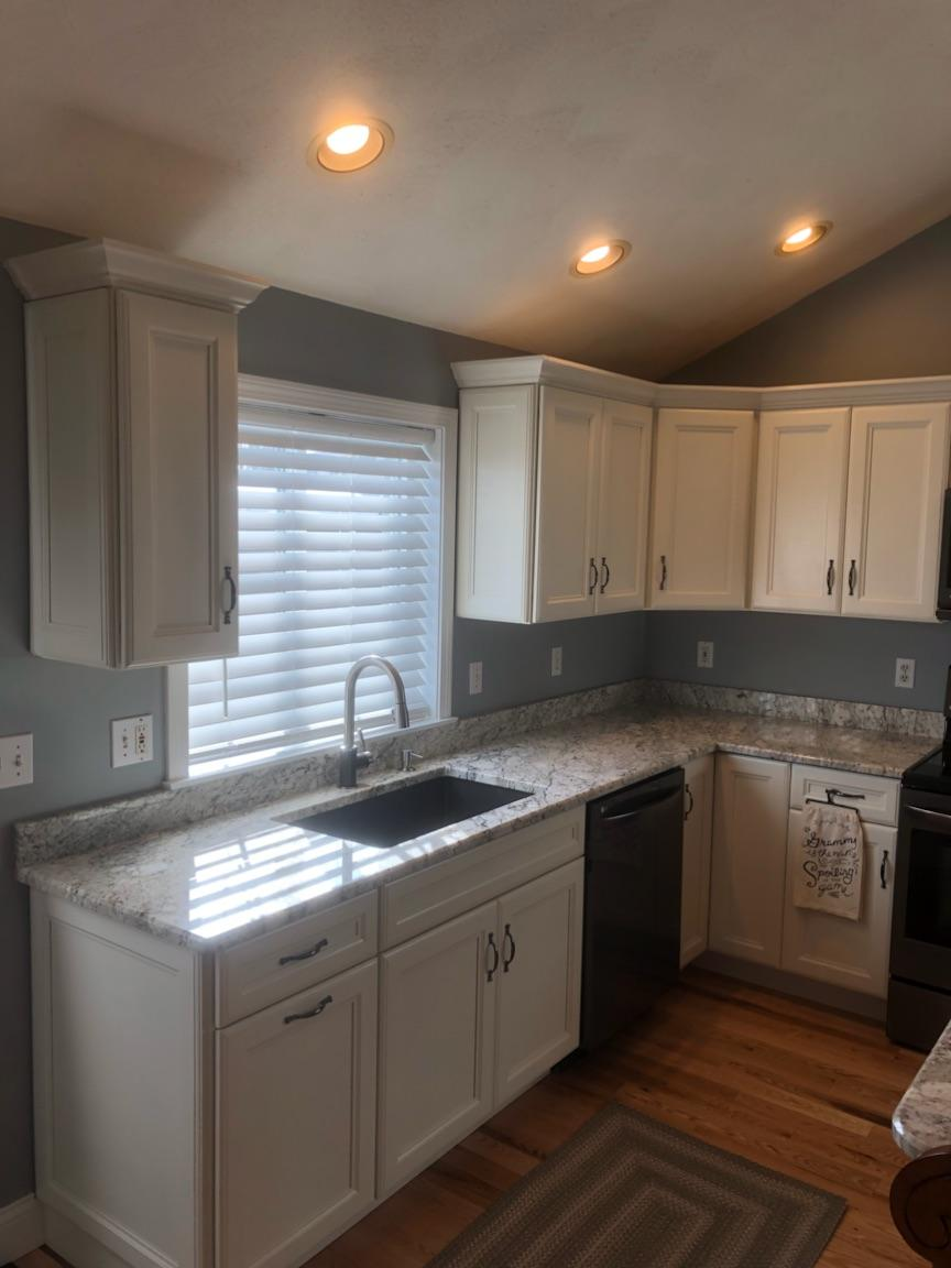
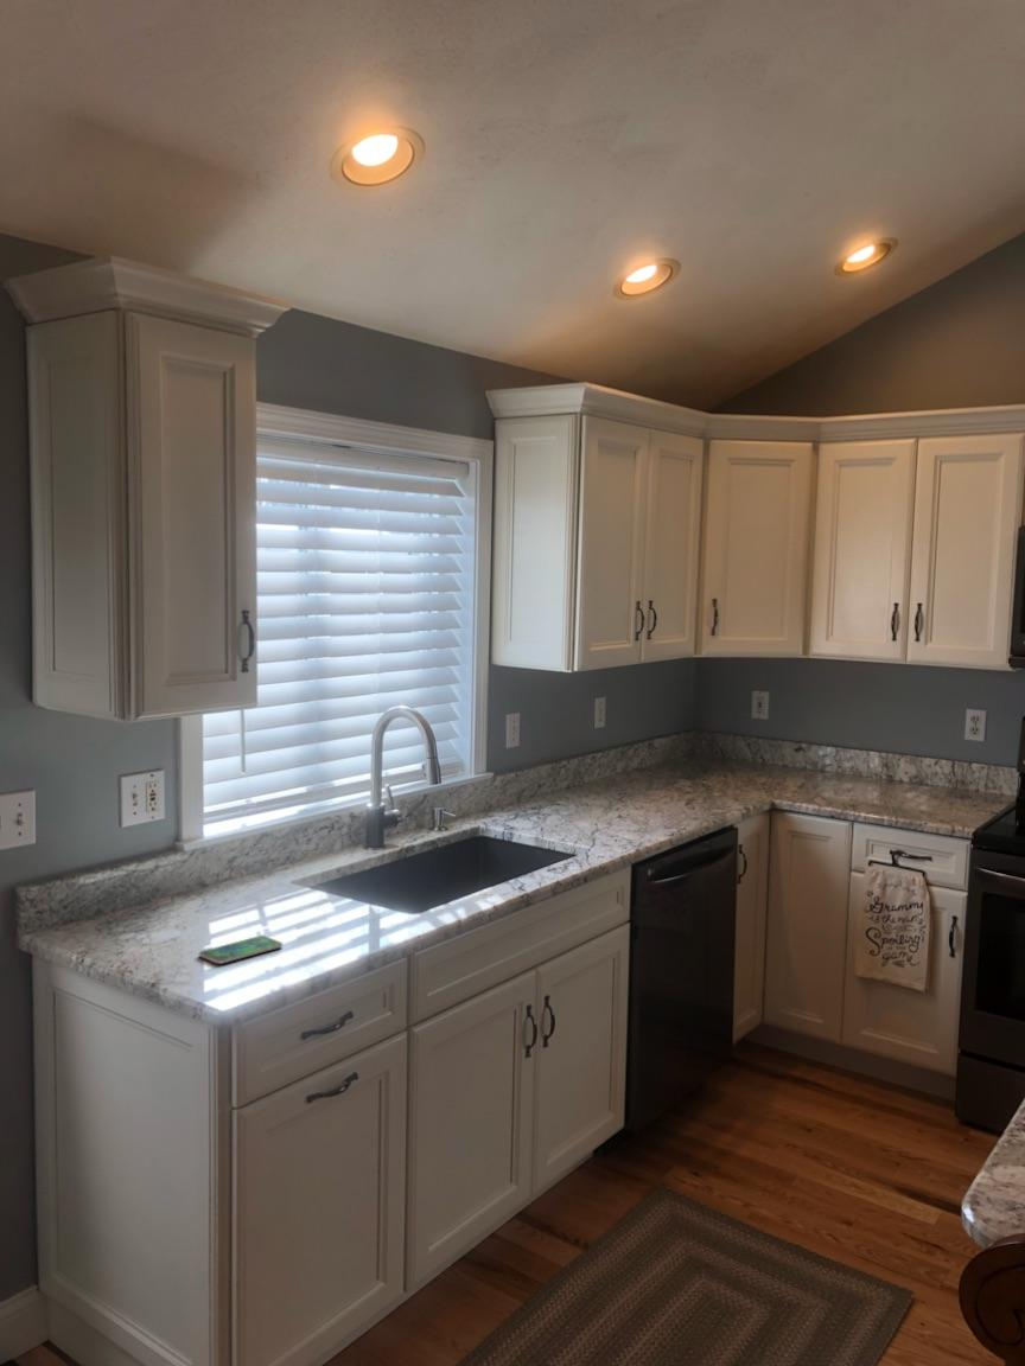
+ smartphone [198,934,284,965]
